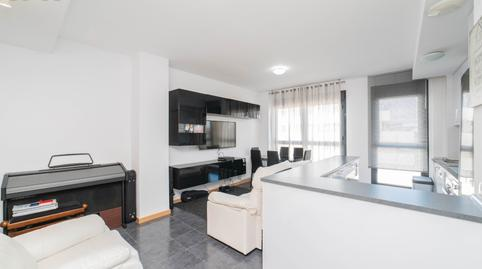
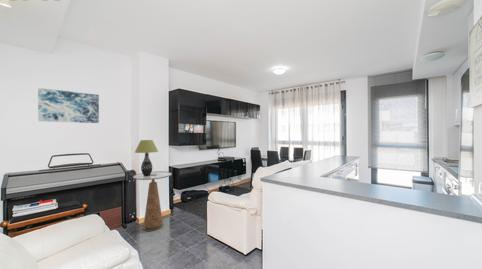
+ side table [132,170,173,232]
+ table lamp [134,139,159,176]
+ wall art [37,87,100,124]
